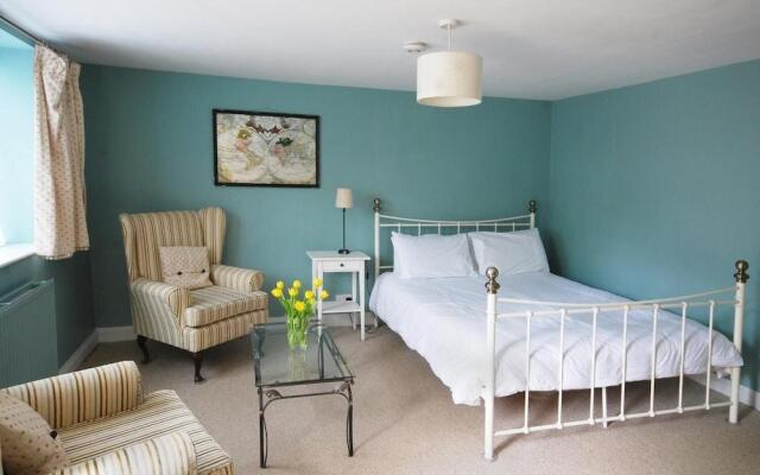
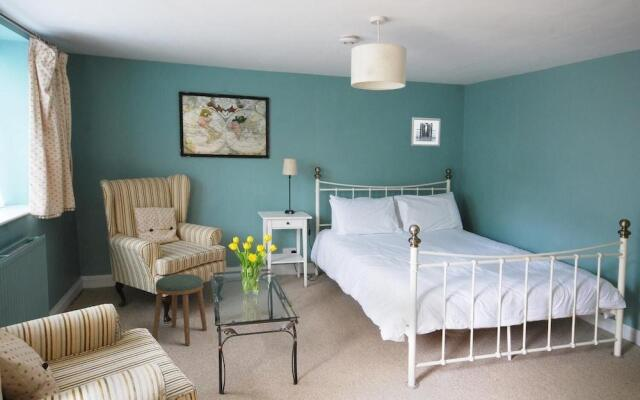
+ stool [152,273,208,346]
+ wall art [410,116,442,147]
